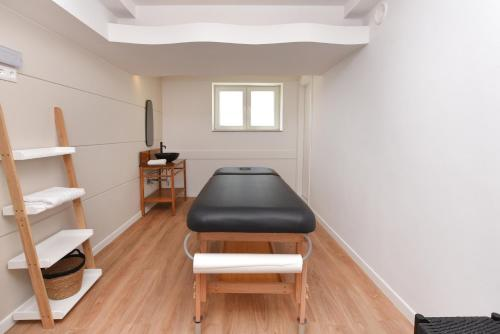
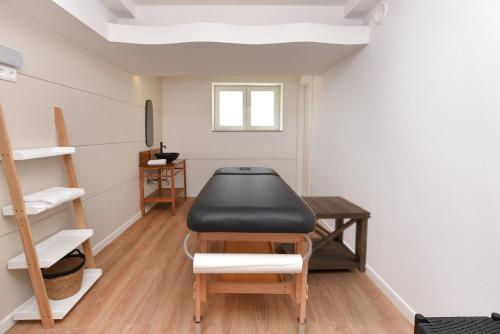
+ side table [279,195,372,274]
